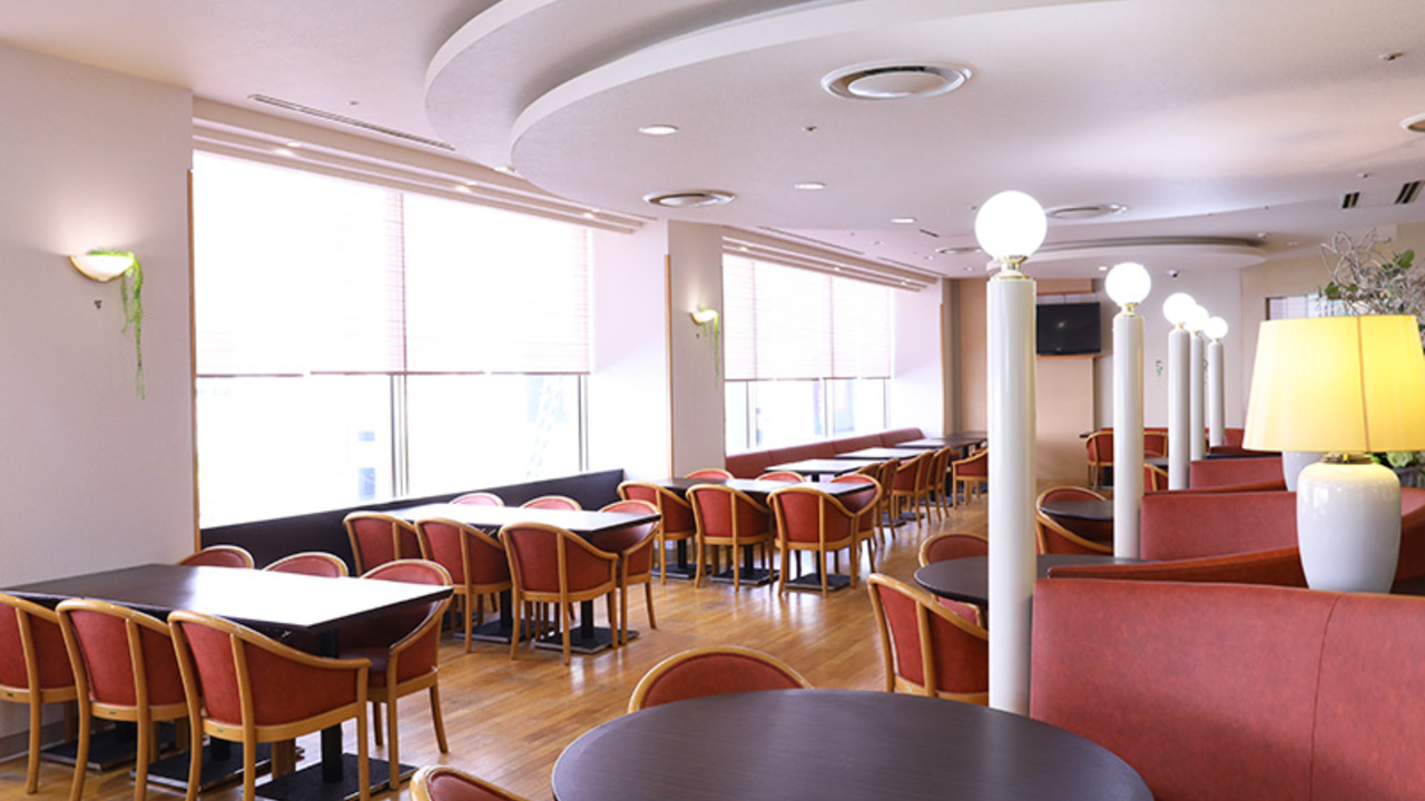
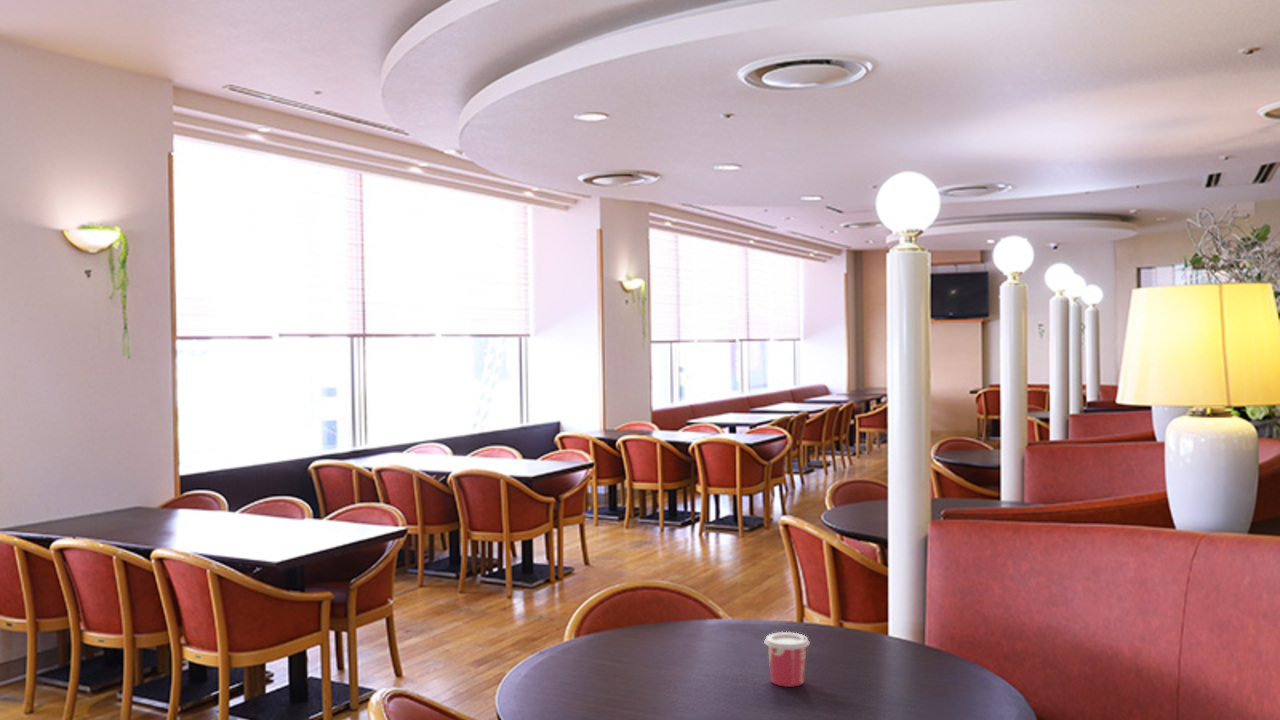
+ cup [763,631,811,688]
